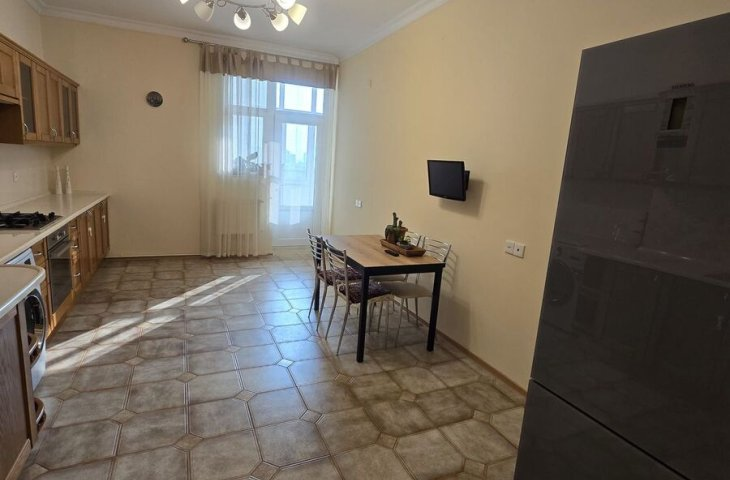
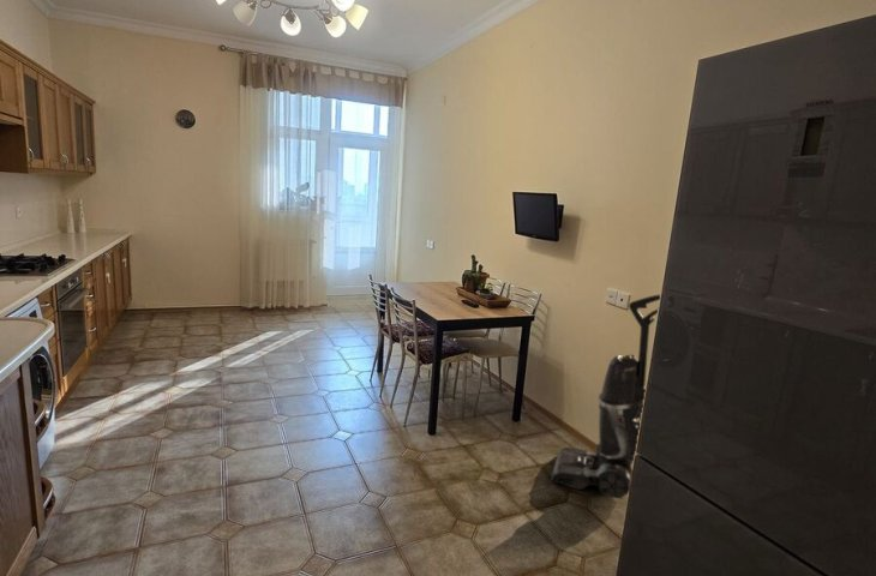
+ vacuum cleaner [550,293,661,500]
